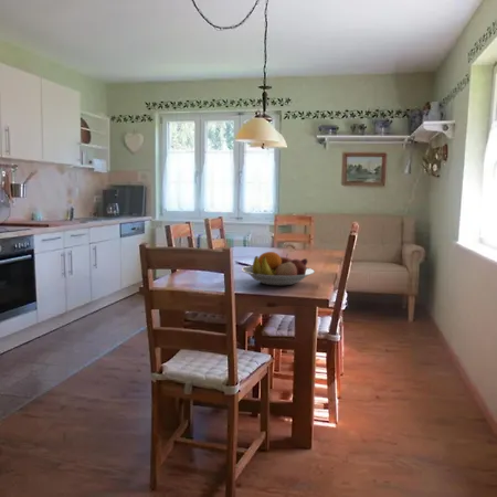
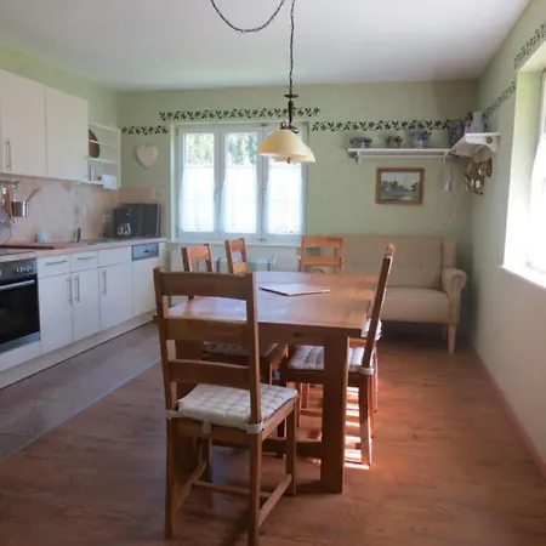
- fruit bowl [241,251,316,286]
